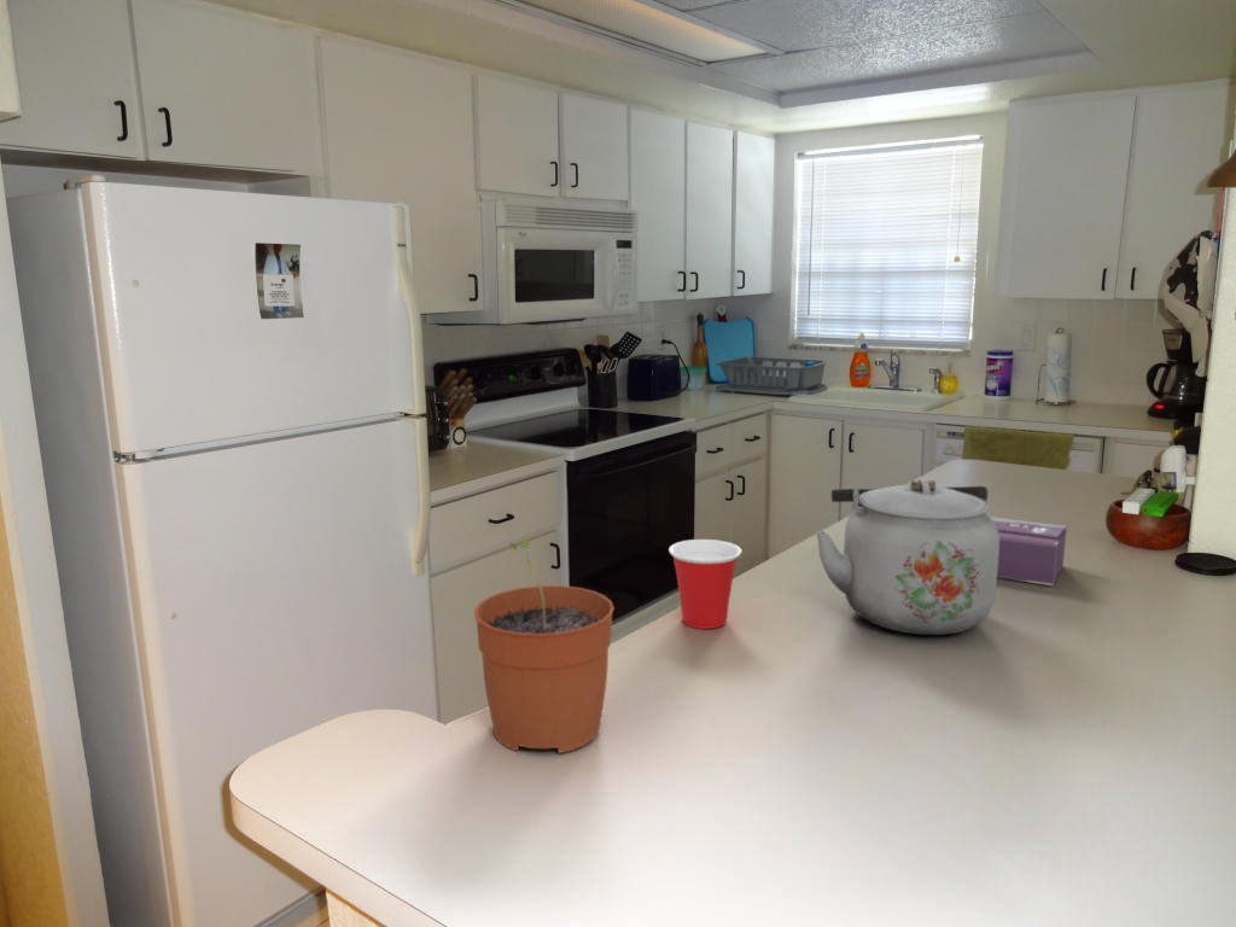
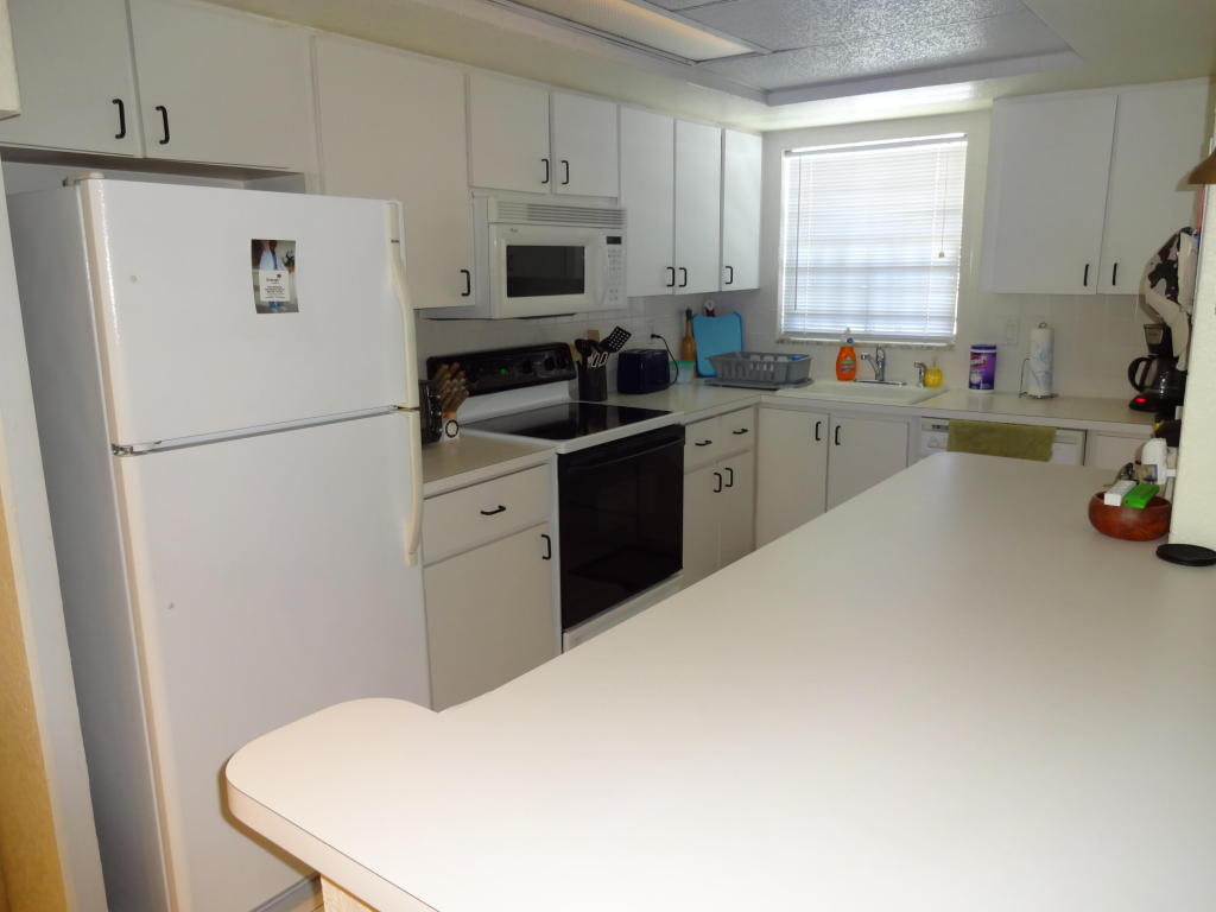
- cup [667,538,744,630]
- kettle [815,477,999,636]
- tissue box [989,515,1068,587]
- plant pot [473,537,616,754]
